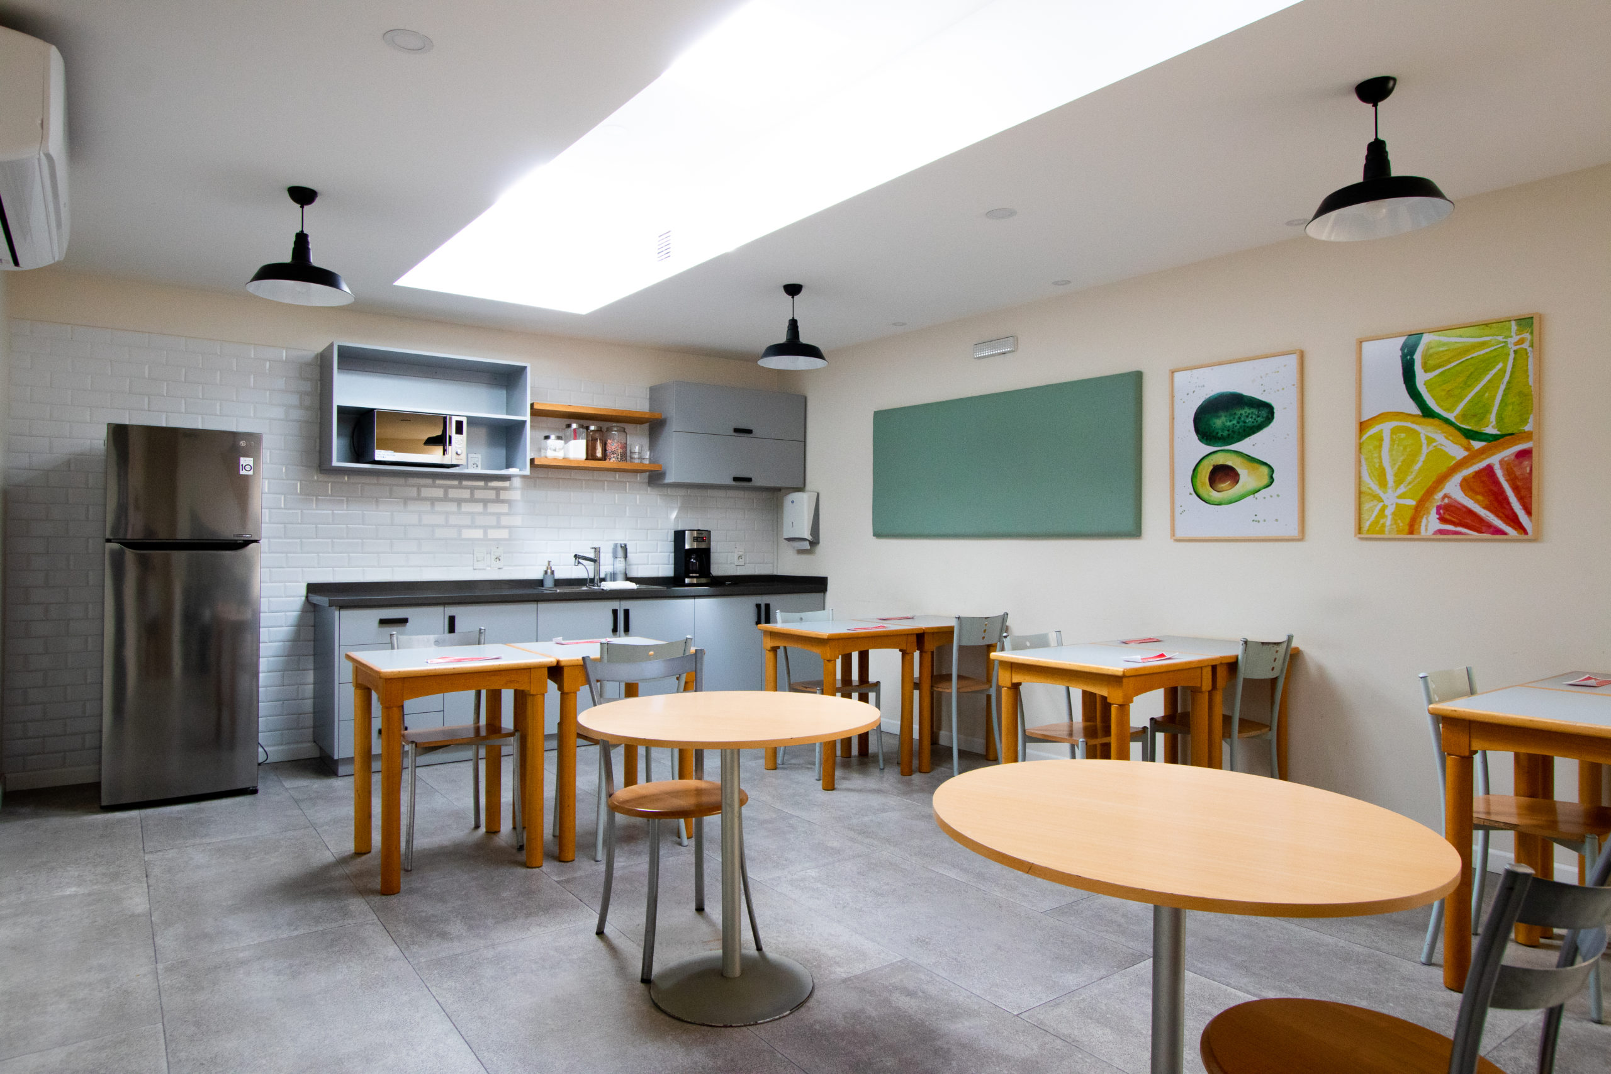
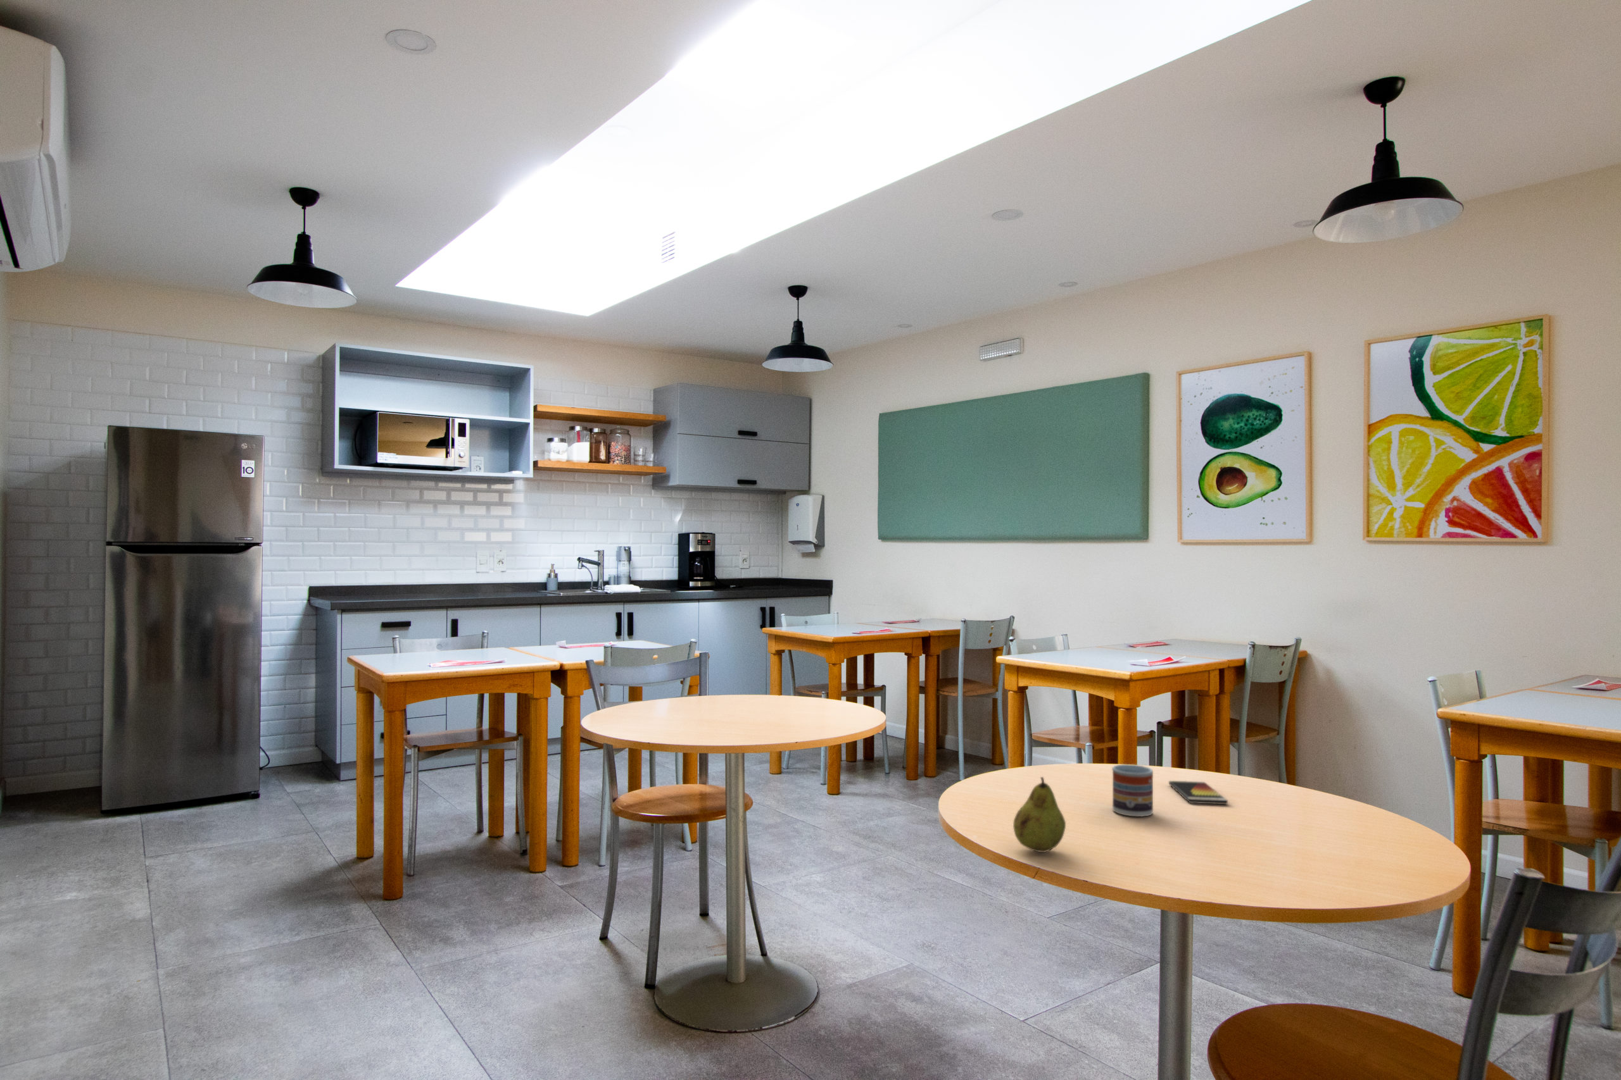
+ fruit [1012,776,1066,853]
+ smartphone [1169,780,1228,805]
+ cup [1111,764,1154,817]
